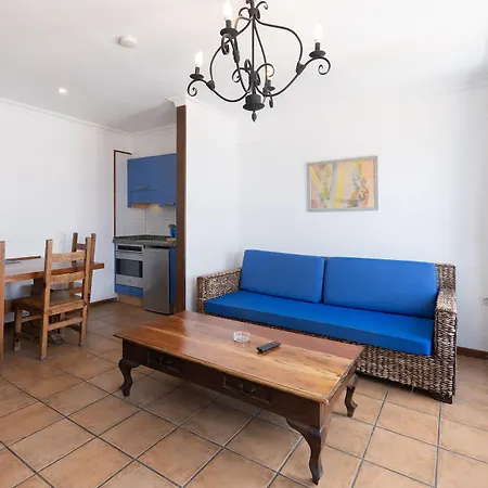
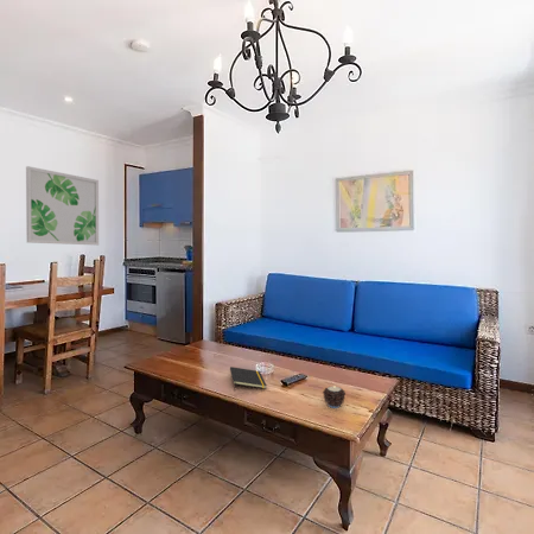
+ notepad [229,365,268,392]
+ wall art [25,165,100,246]
+ candle [322,386,347,409]
